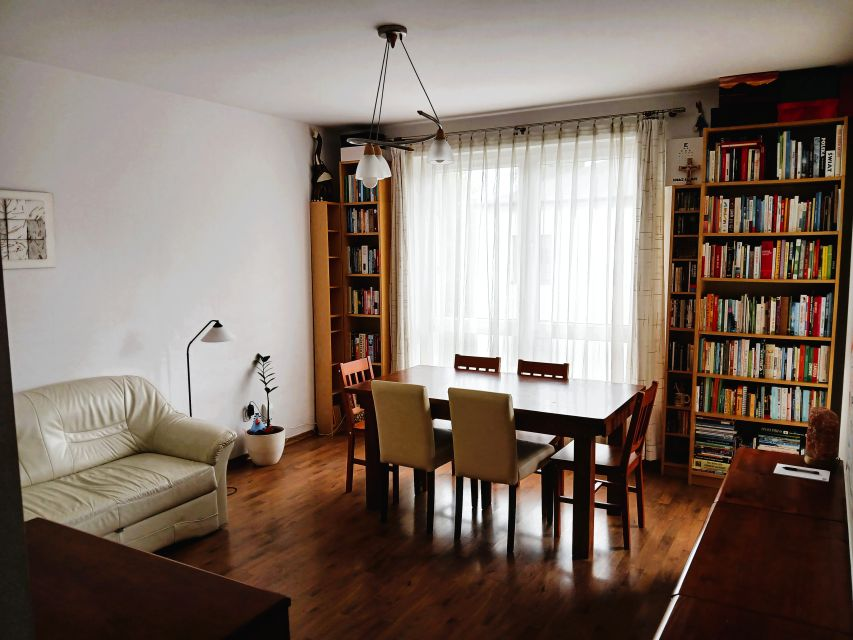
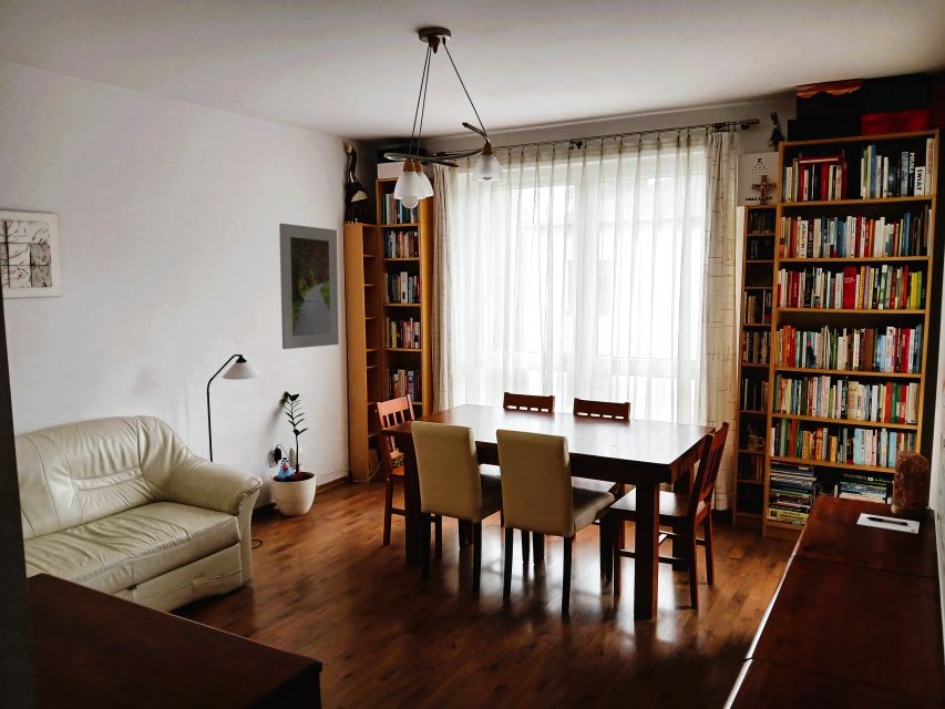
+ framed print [278,223,340,350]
